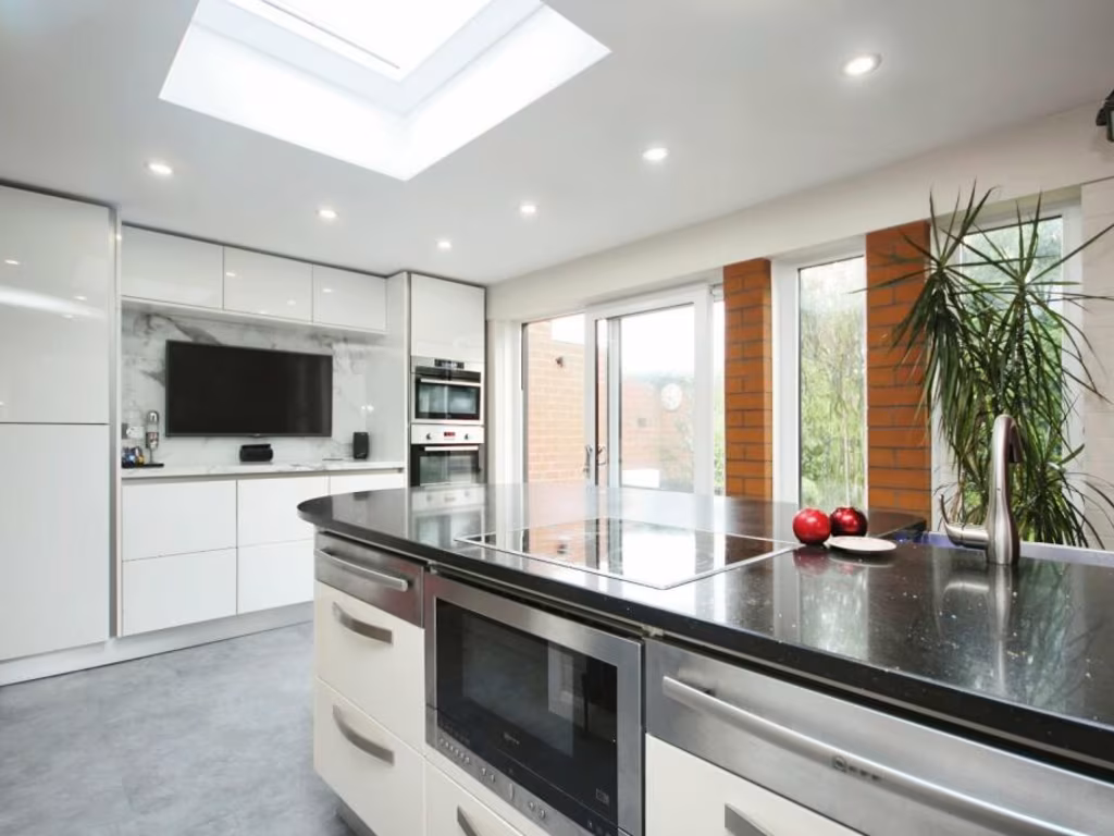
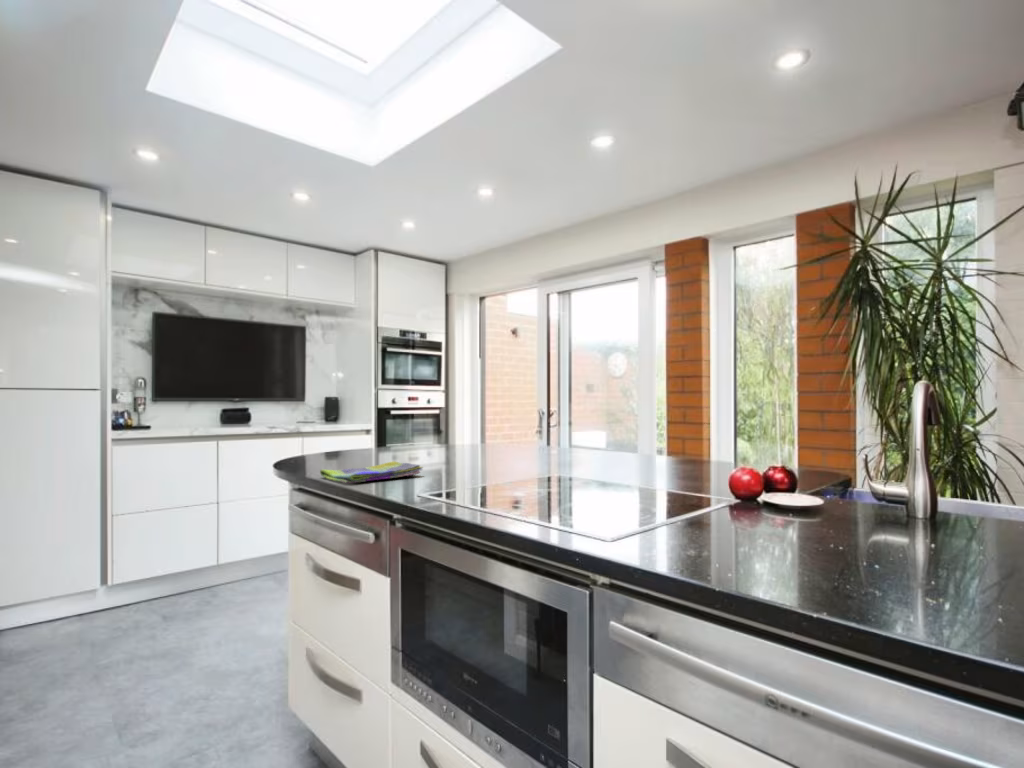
+ dish towel [319,460,424,485]
